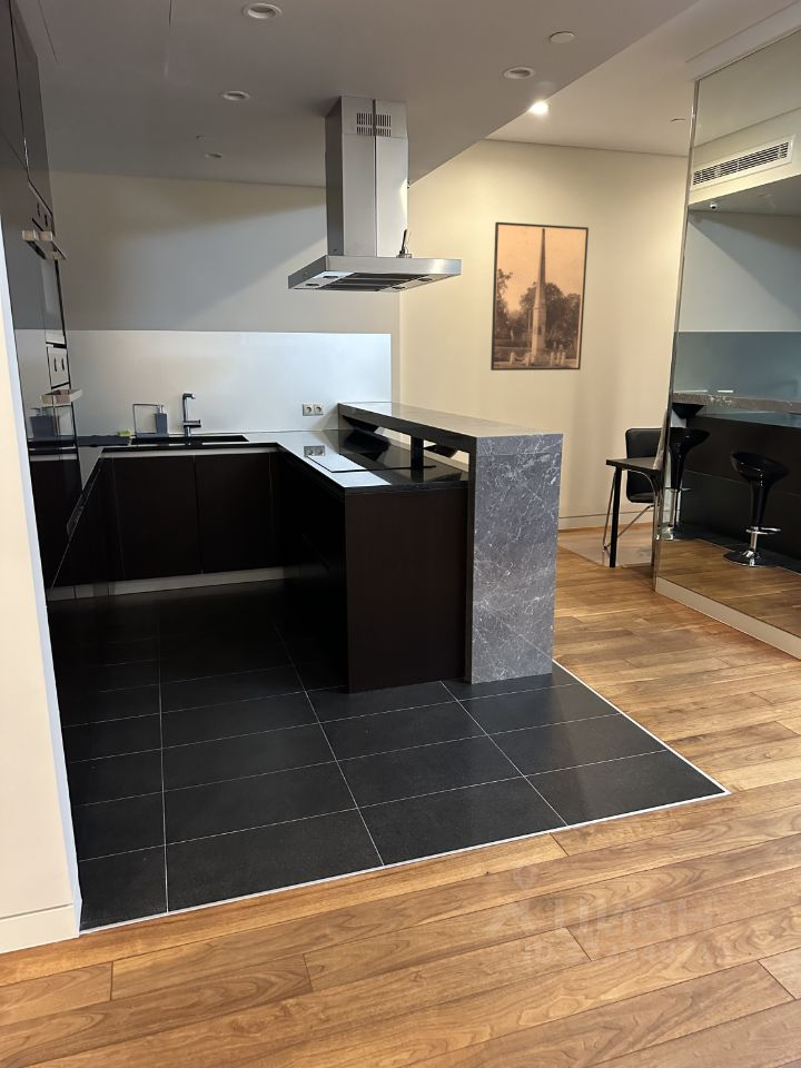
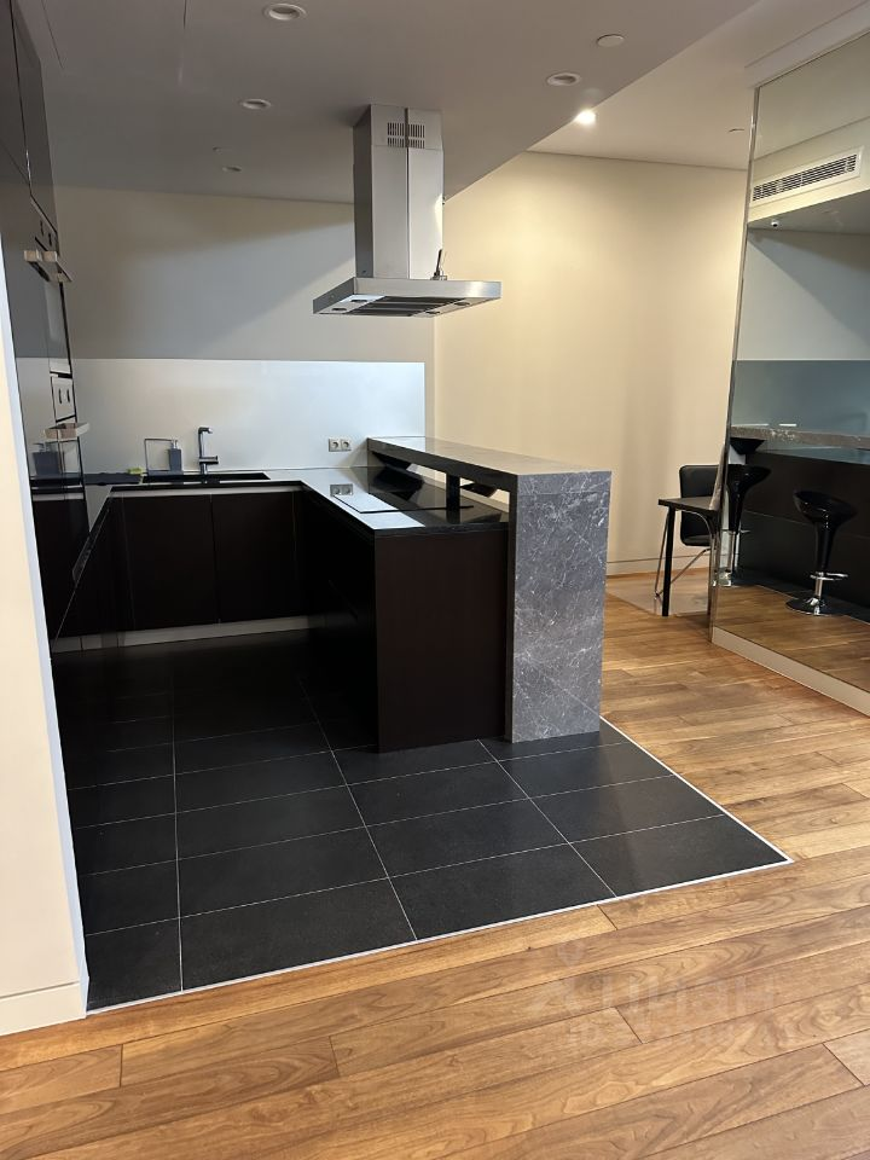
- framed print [490,221,590,372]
